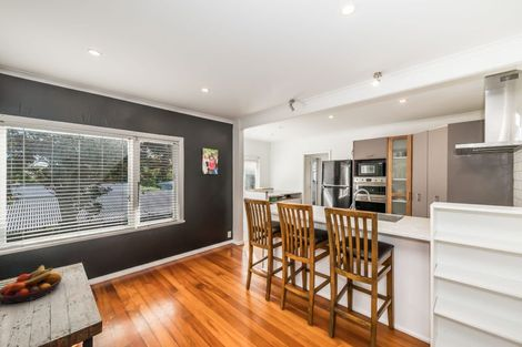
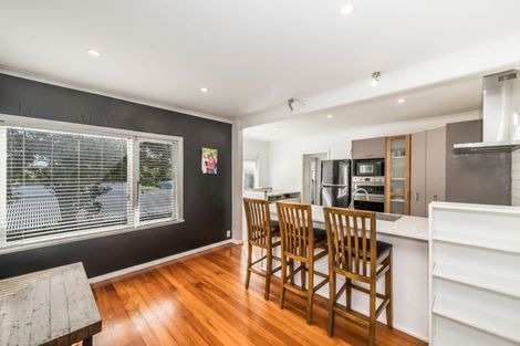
- fruit bowl [0,264,63,305]
